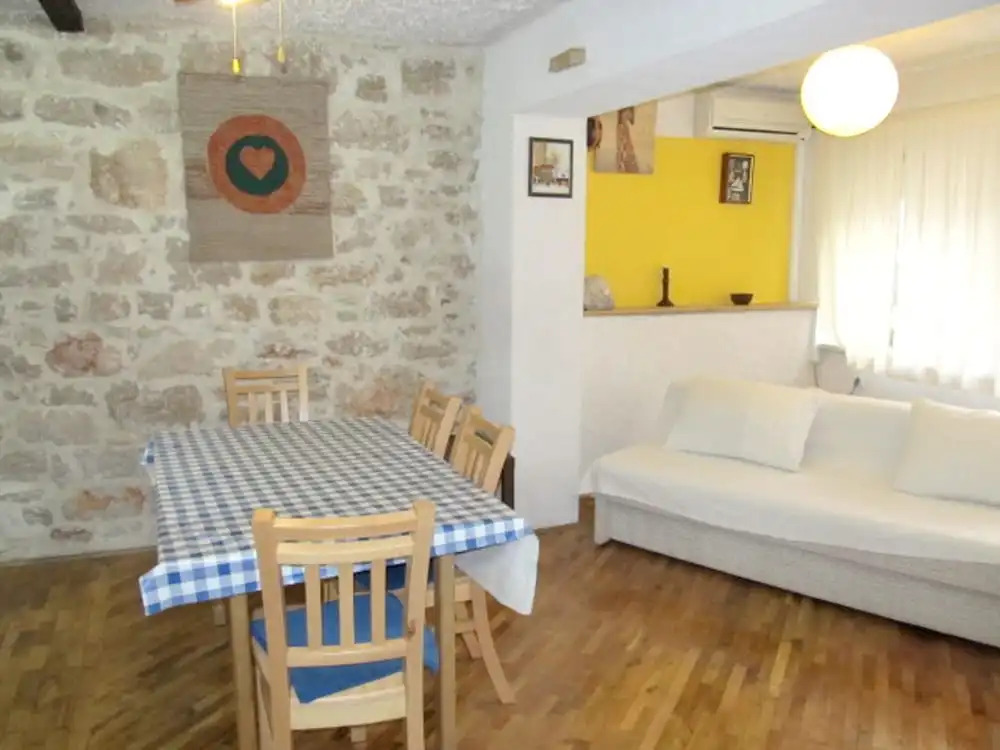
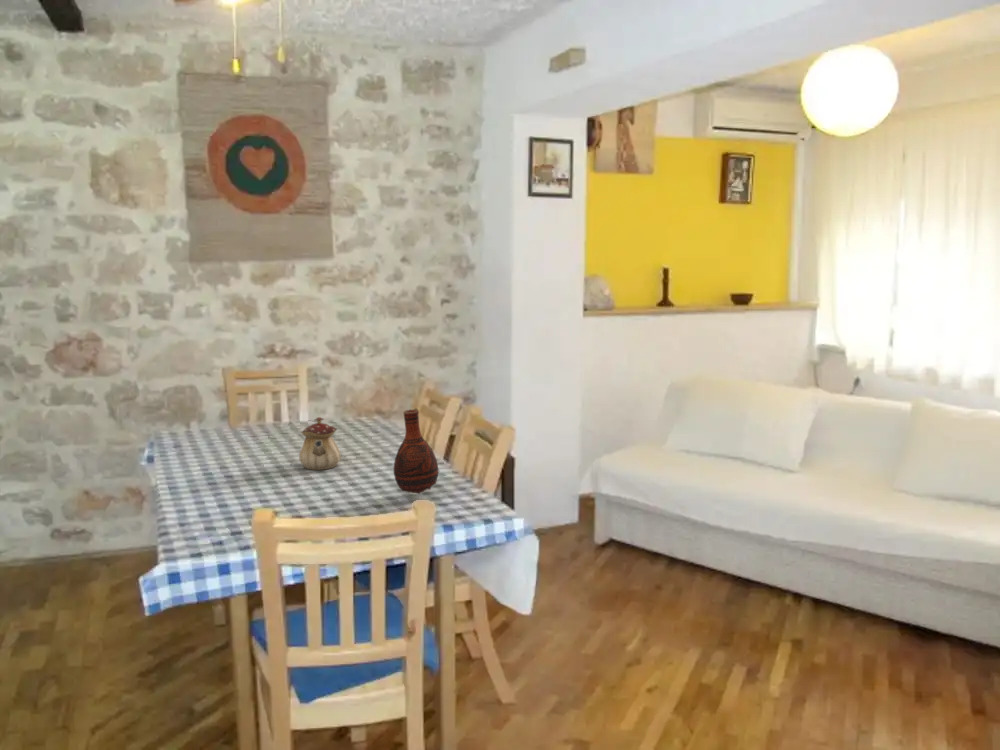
+ teapot [298,416,342,471]
+ vase [393,407,439,495]
